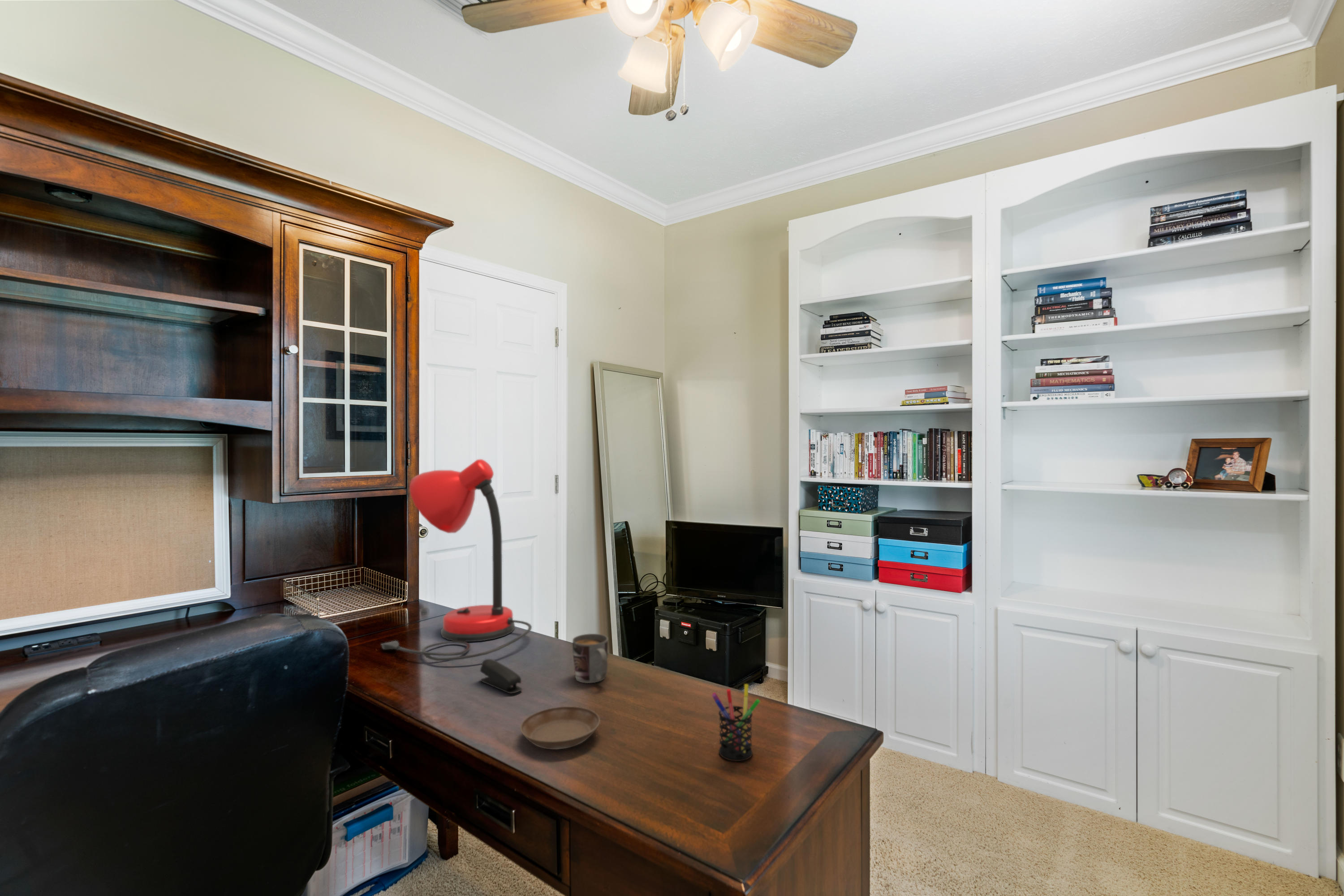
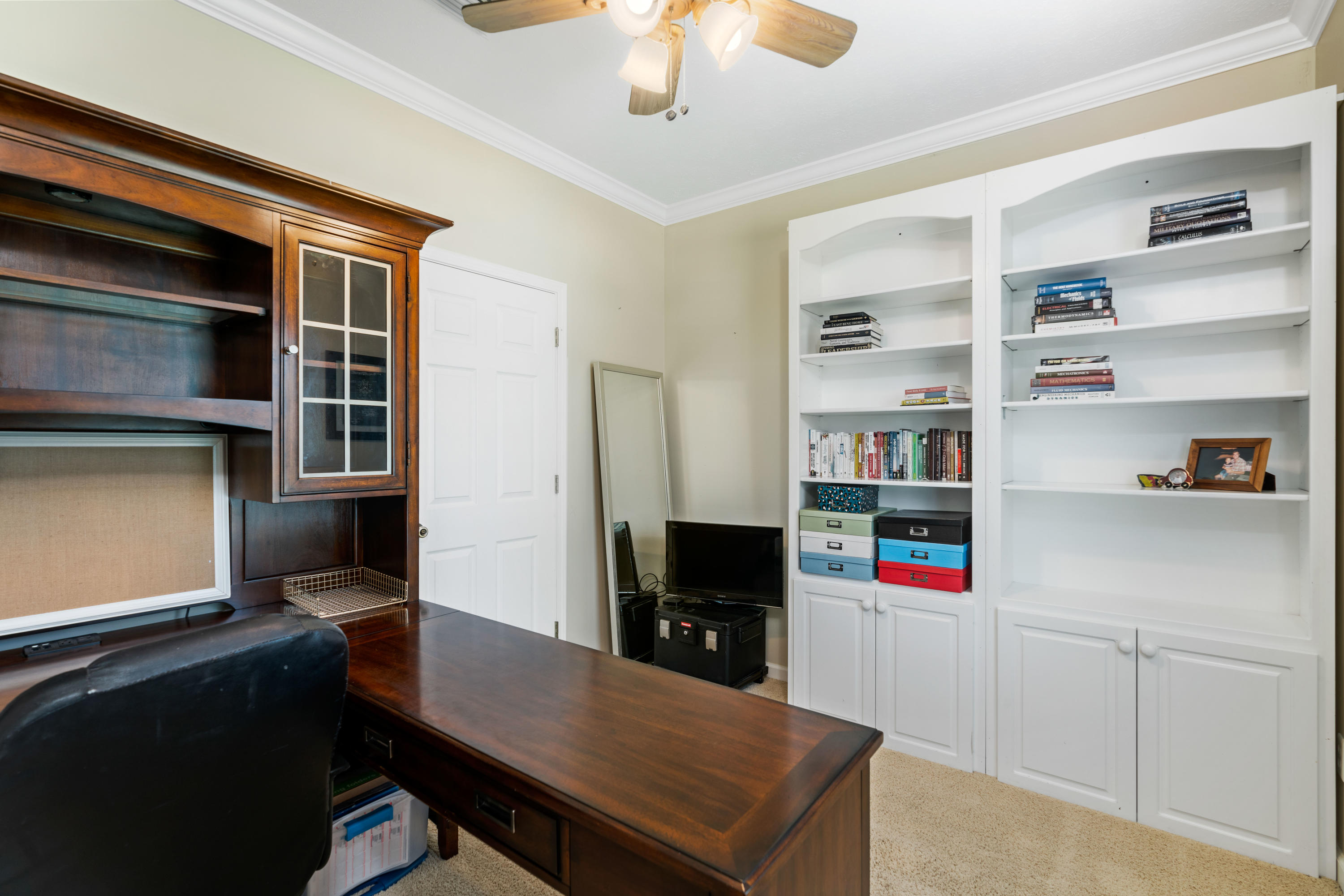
- pen holder [711,683,761,762]
- saucer [520,706,600,750]
- mug [572,633,608,684]
- desk lamp [381,459,532,661]
- stapler [479,659,523,694]
